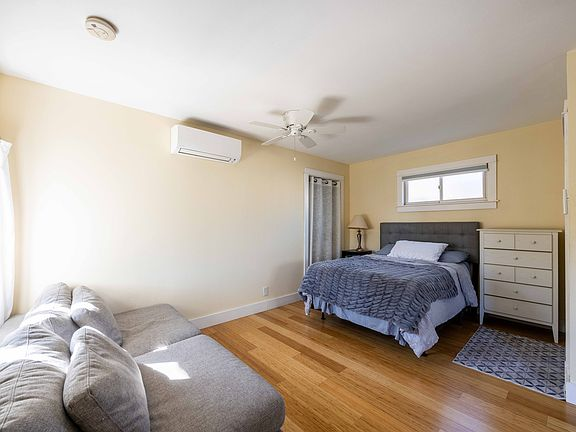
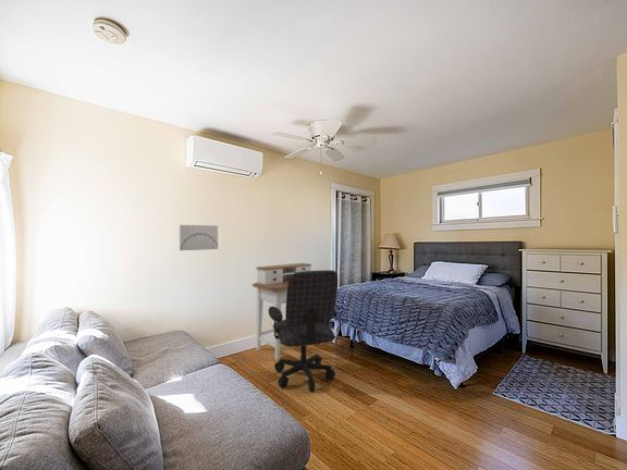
+ wall art [179,224,219,251]
+ office chair [268,269,339,393]
+ desk [251,262,323,361]
